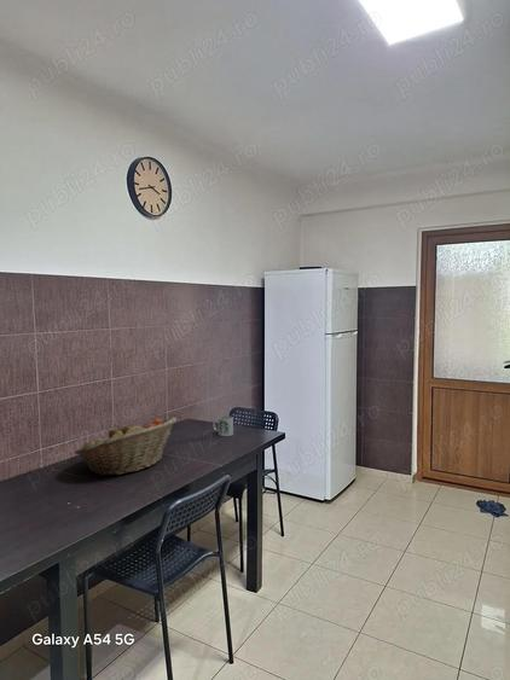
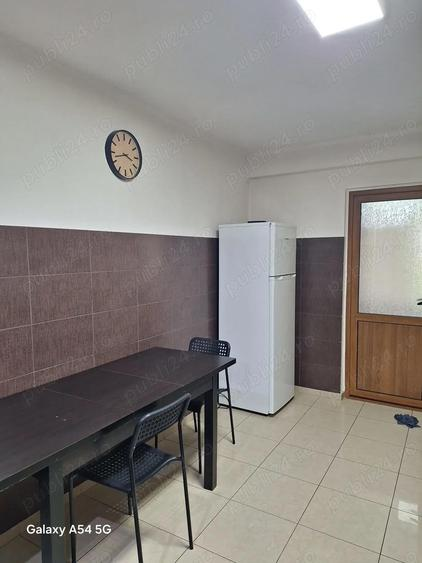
- fruit basket [74,415,178,477]
- mug [211,415,234,437]
